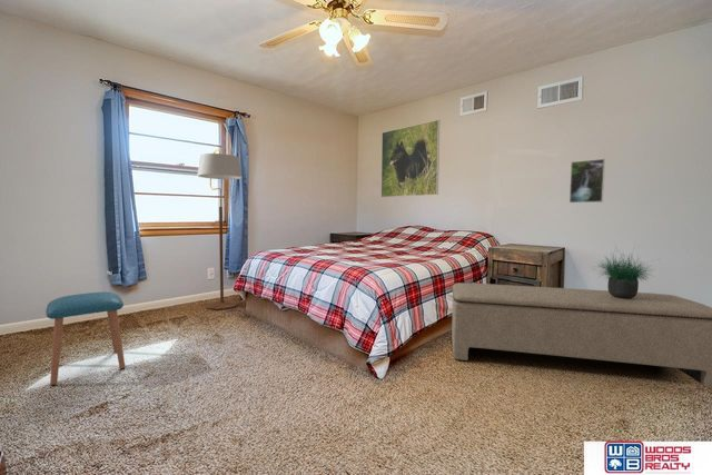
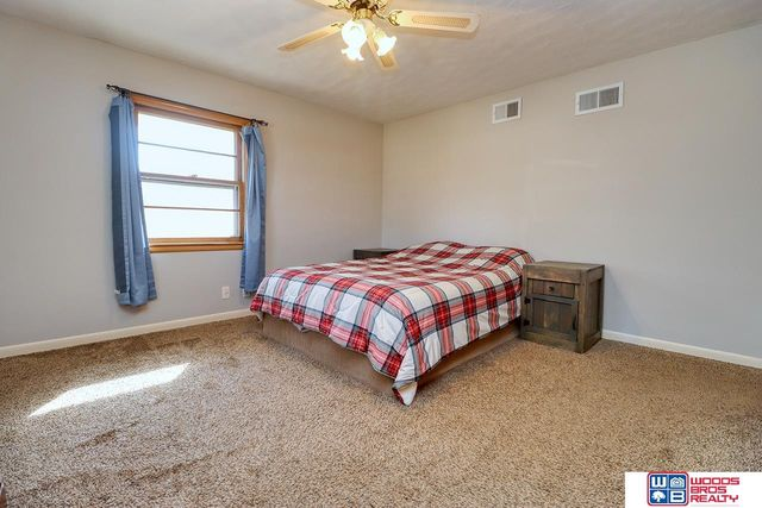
- stool [44,290,127,387]
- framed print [380,119,441,198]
- bench [451,281,712,388]
- floor lamp [197,148,244,310]
- potted plant [591,244,660,299]
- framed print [568,158,606,204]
